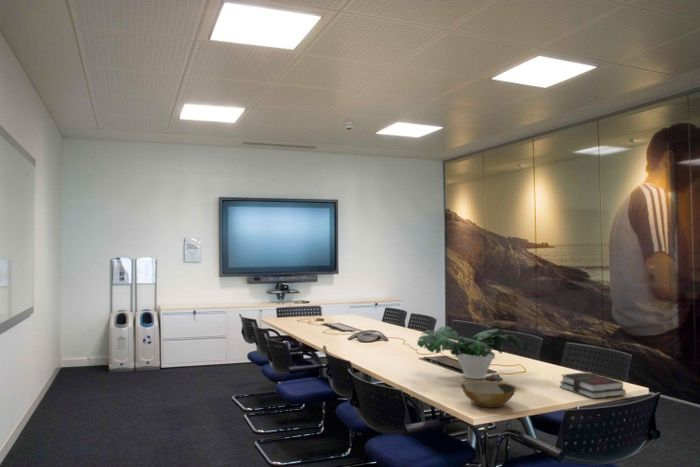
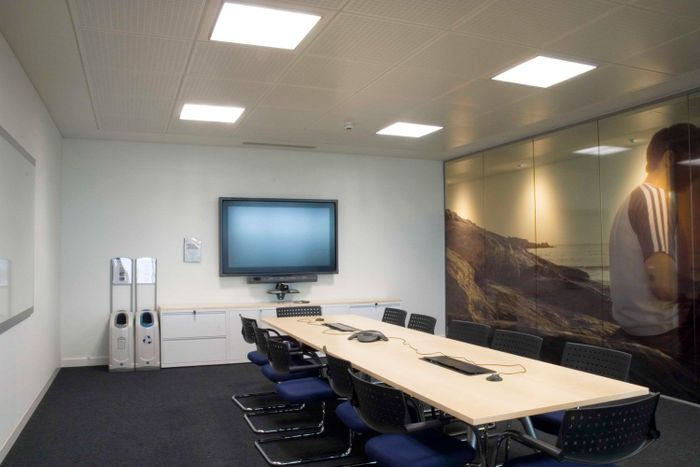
- book [559,371,627,400]
- potted plant [416,325,528,380]
- bowl [460,380,517,409]
